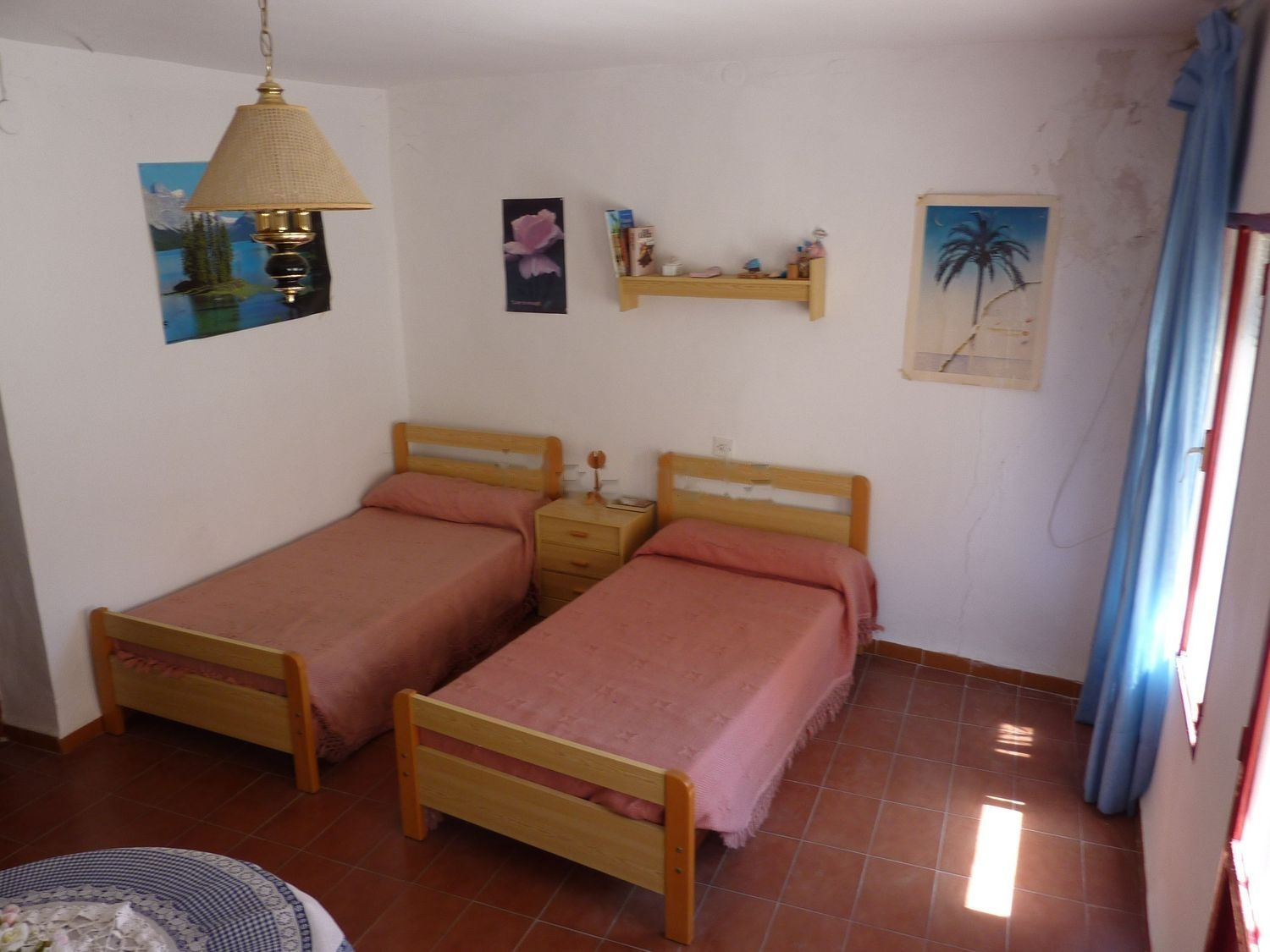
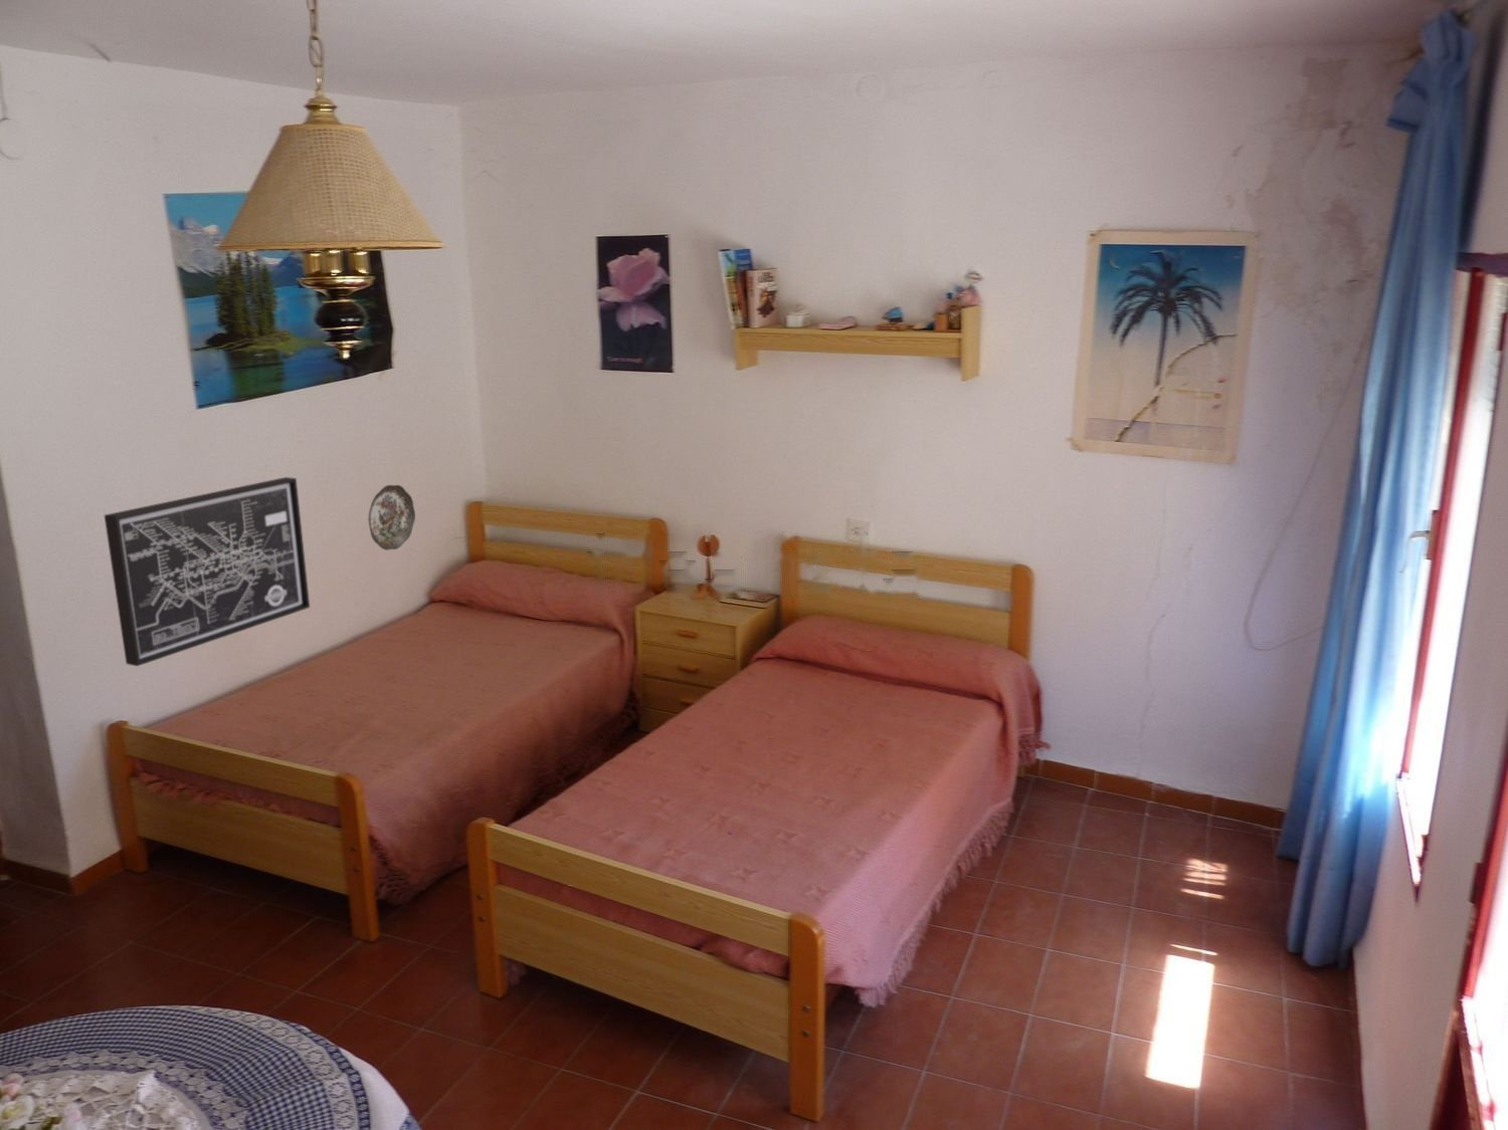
+ decorative plate [367,484,417,552]
+ wall art [103,476,311,667]
